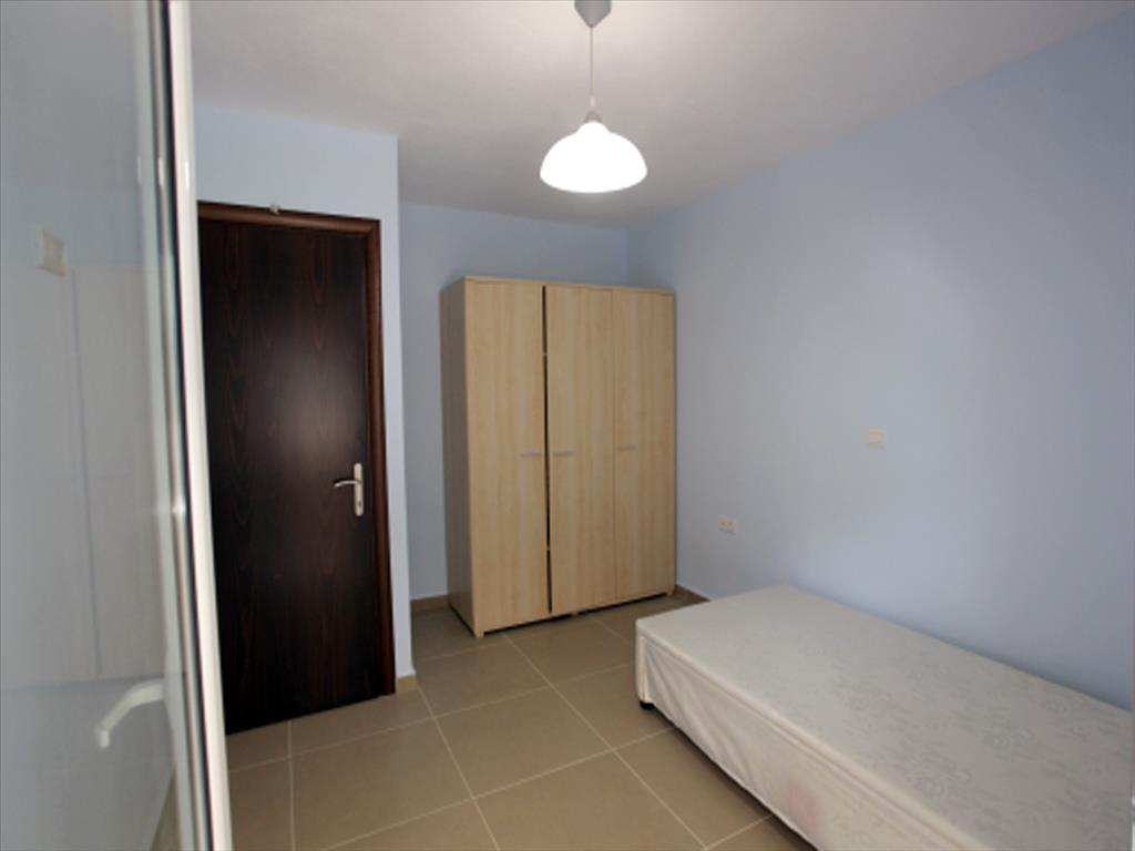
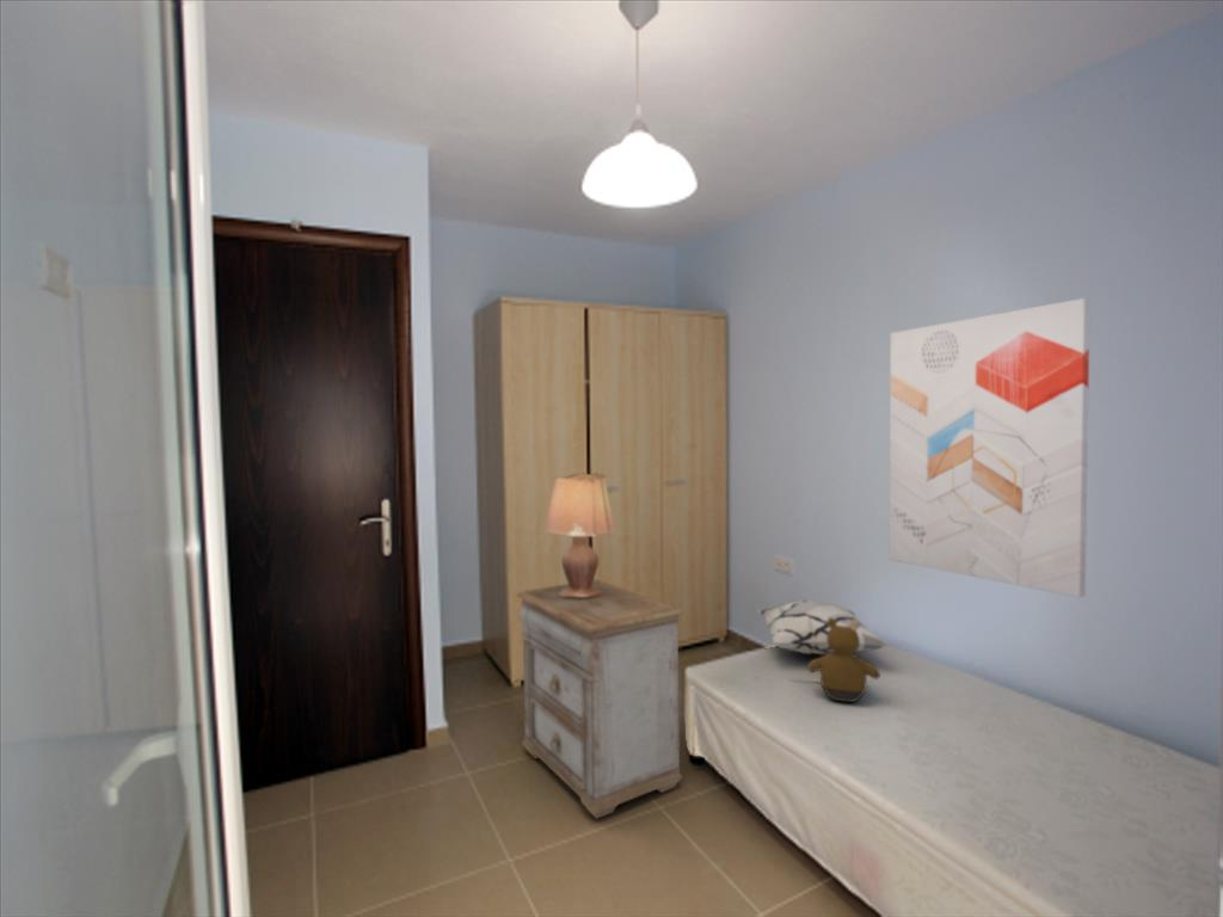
+ lamp [542,472,616,597]
+ wall art [889,297,1092,598]
+ decorative pillow [756,599,889,656]
+ bear [806,617,881,703]
+ nightstand [515,578,686,820]
